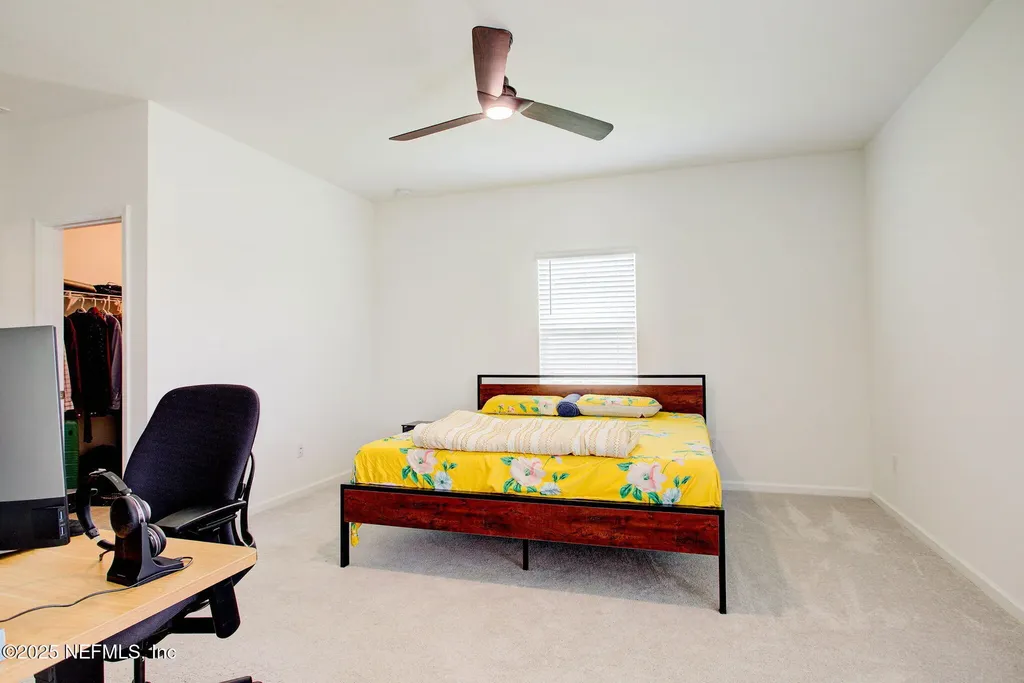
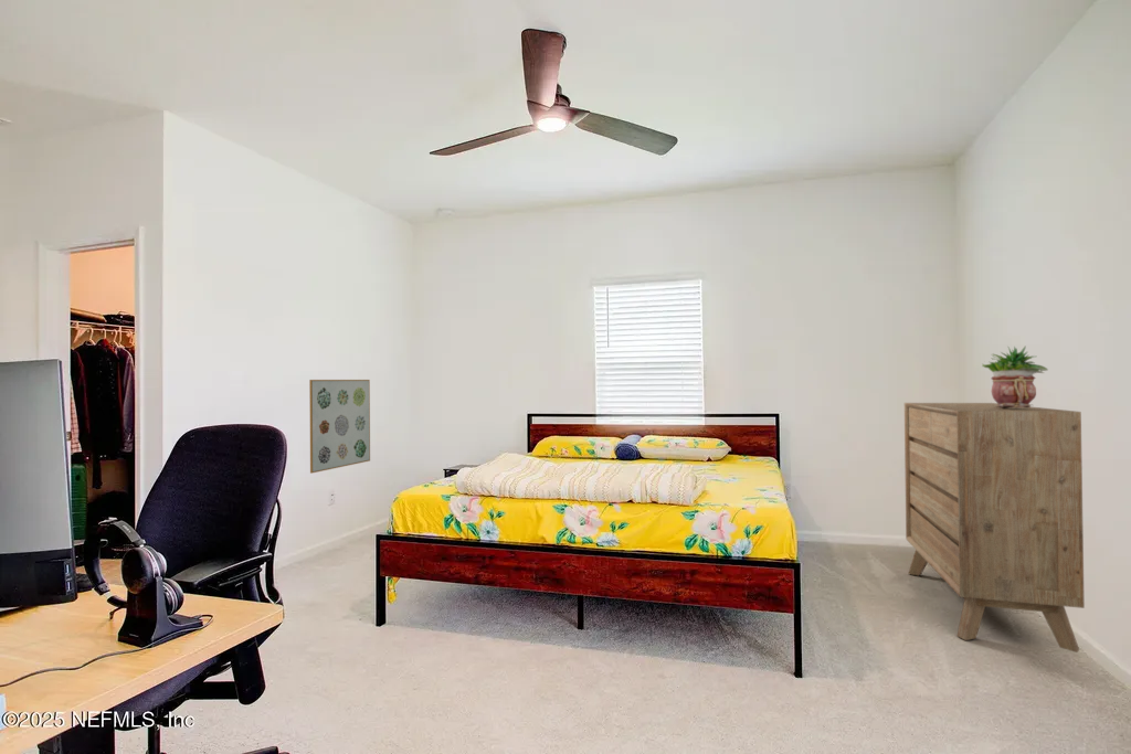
+ dresser [903,402,1086,654]
+ potted plant [981,344,1049,408]
+ wall art [308,379,371,475]
